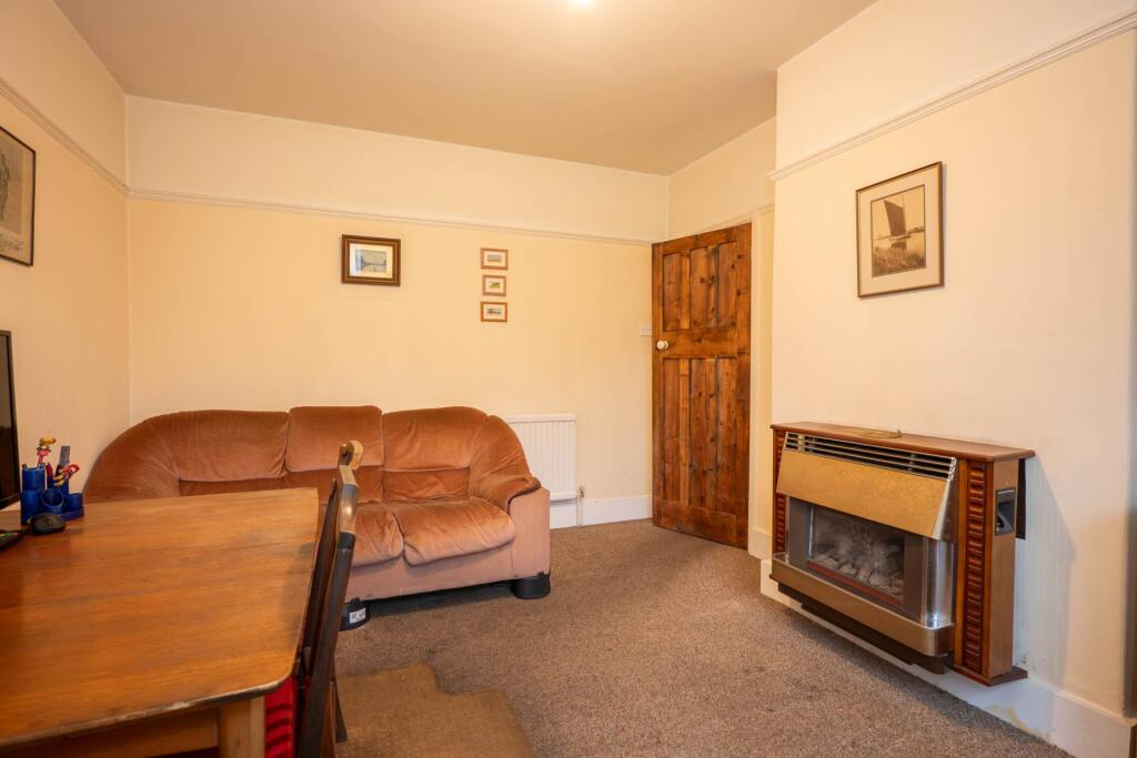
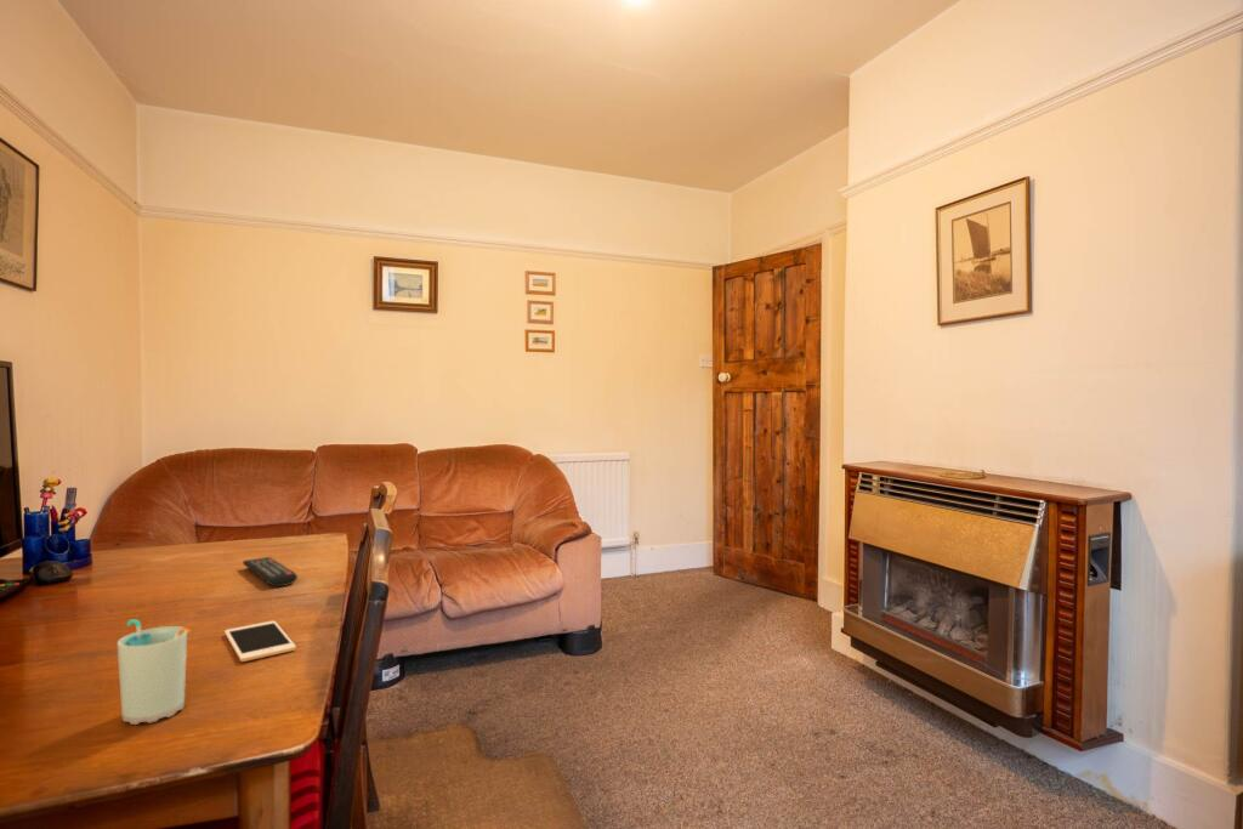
+ cell phone [223,620,297,663]
+ cup [117,619,192,726]
+ remote control [242,556,299,587]
